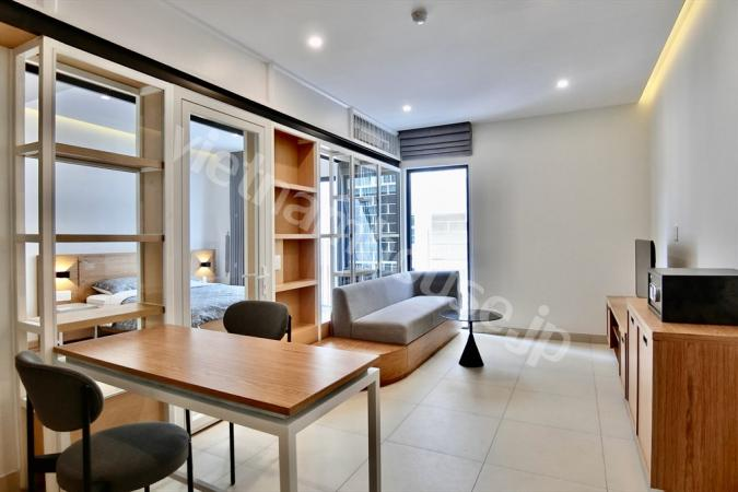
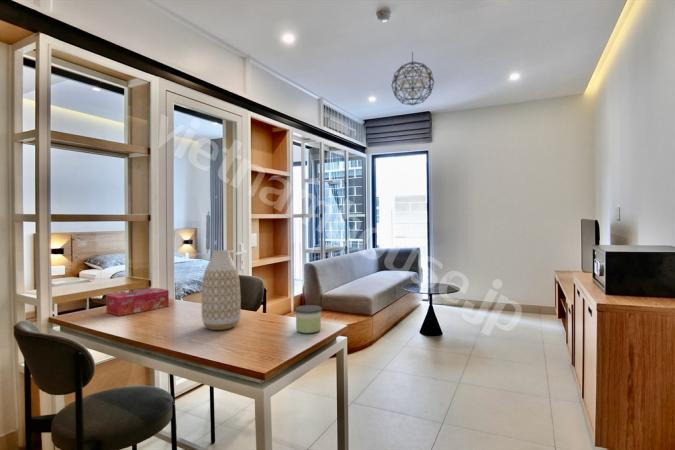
+ candle [294,304,323,334]
+ pendant light [391,51,435,106]
+ vase [201,249,242,331]
+ tissue box [105,287,170,317]
